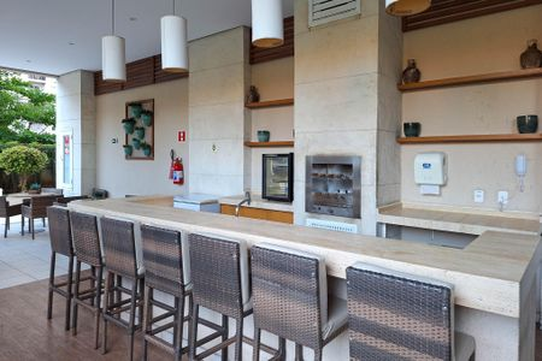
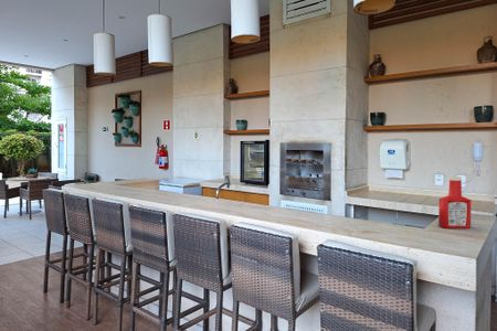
+ soap bottle [437,175,473,229]
